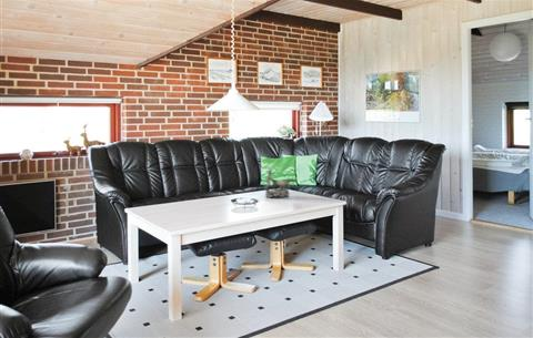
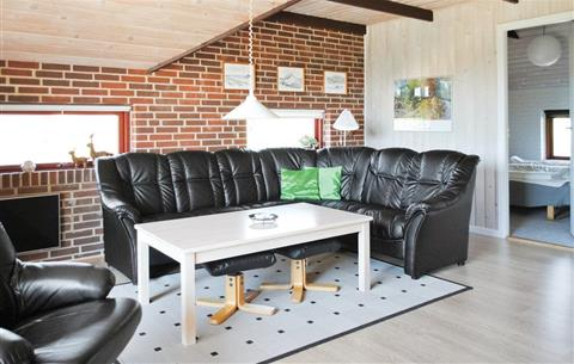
- decorative bowl [264,168,295,198]
